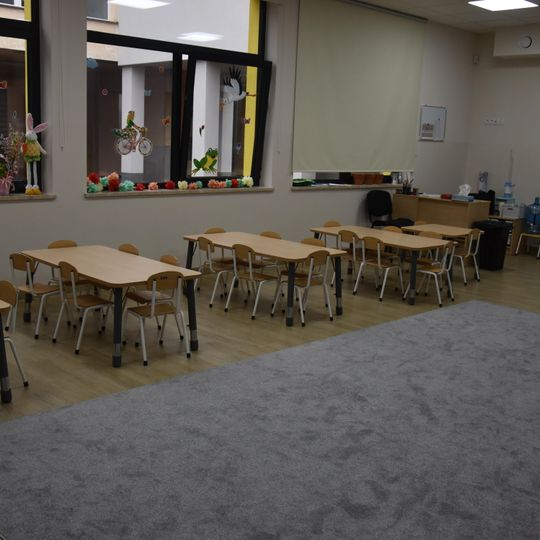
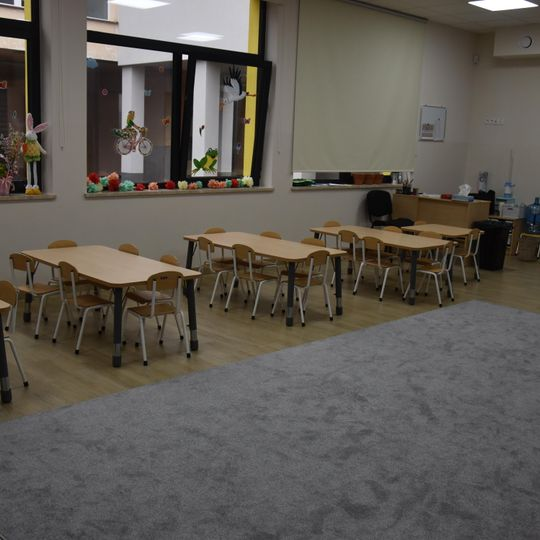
+ basket [515,236,540,262]
